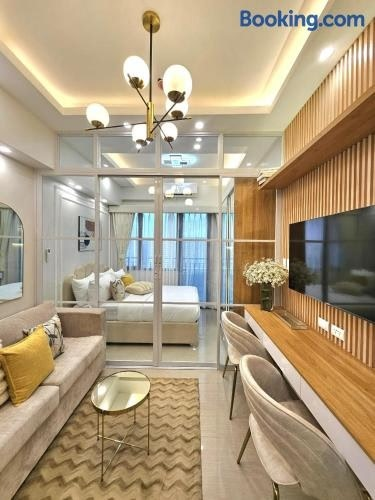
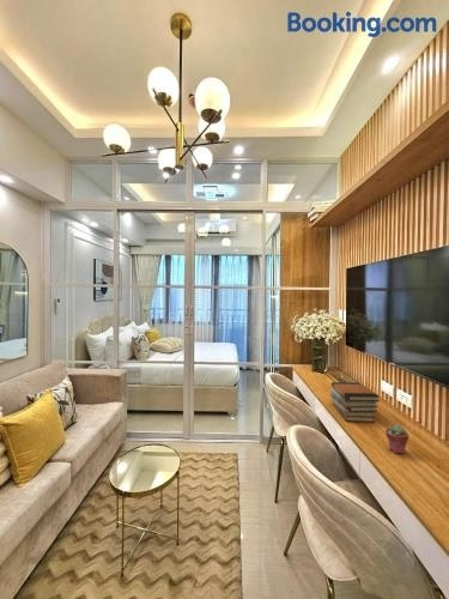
+ book stack [329,381,381,423]
+ potted succulent [384,423,409,455]
